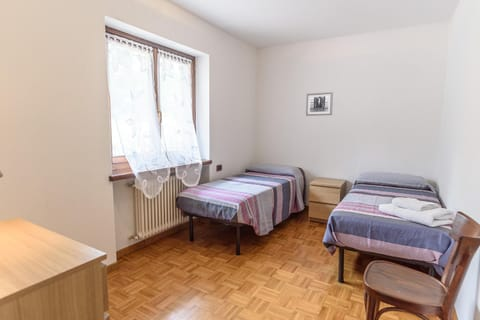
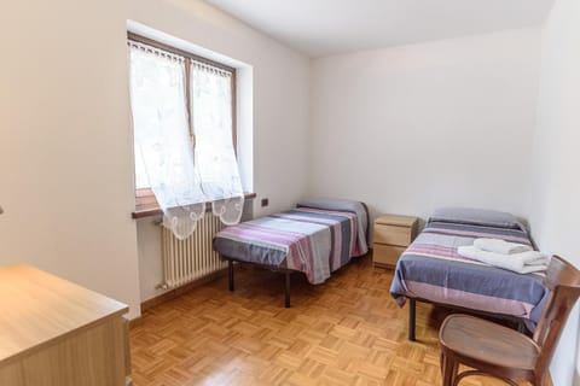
- wall art [305,91,334,117]
